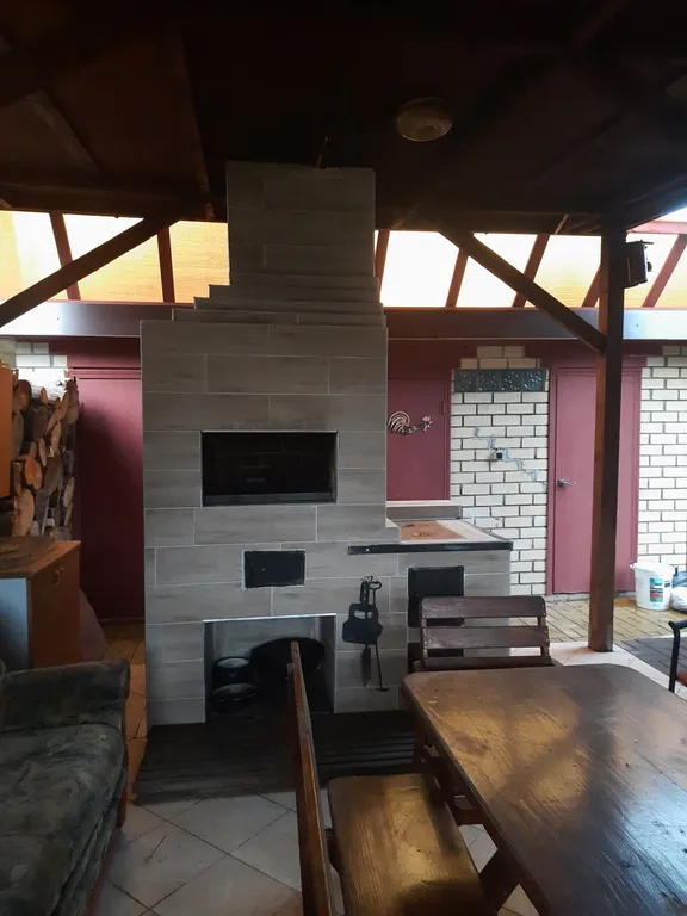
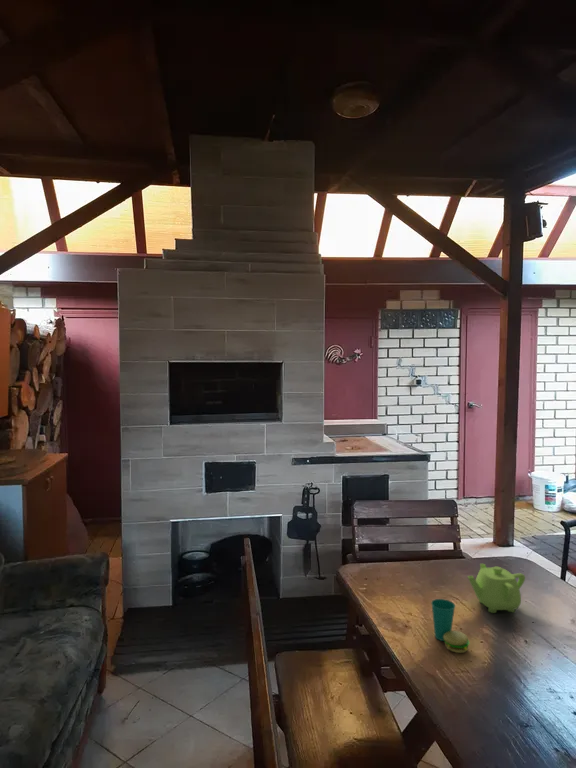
+ teapot [467,563,526,614]
+ cup [430,598,471,654]
